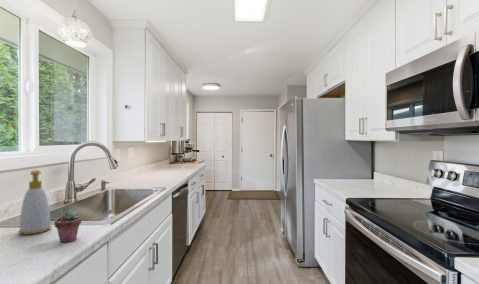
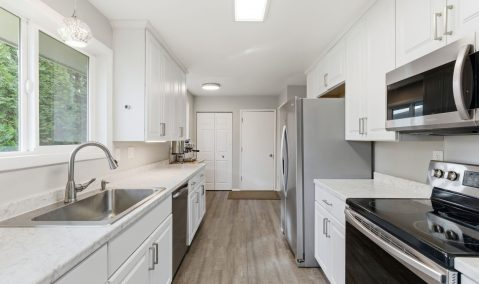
- soap bottle [18,169,52,236]
- potted succulent [54,209,83,243]
